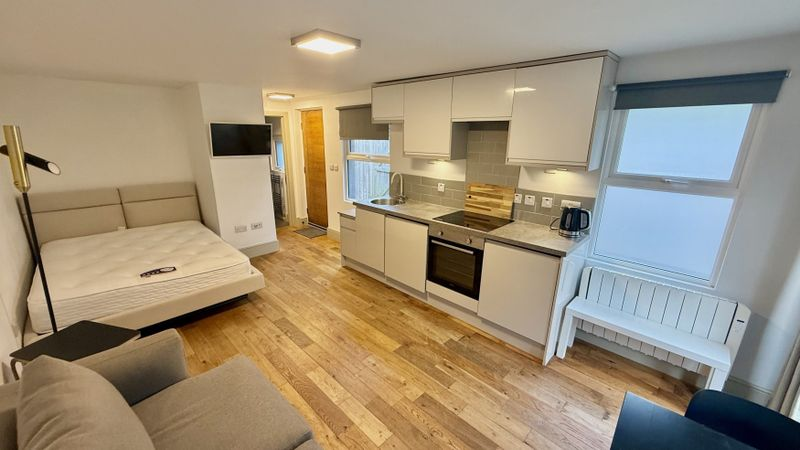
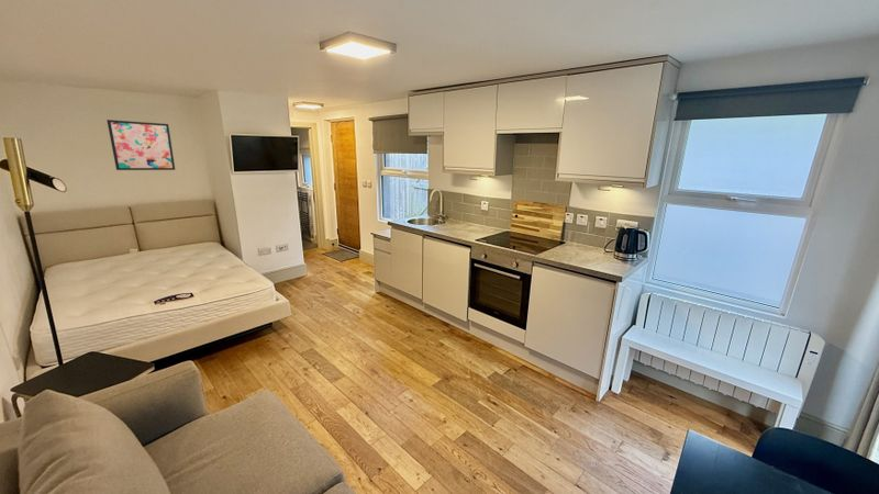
+ wall art [105,119,176,171]
